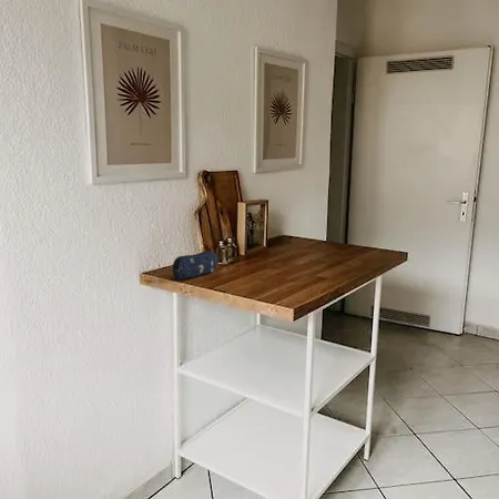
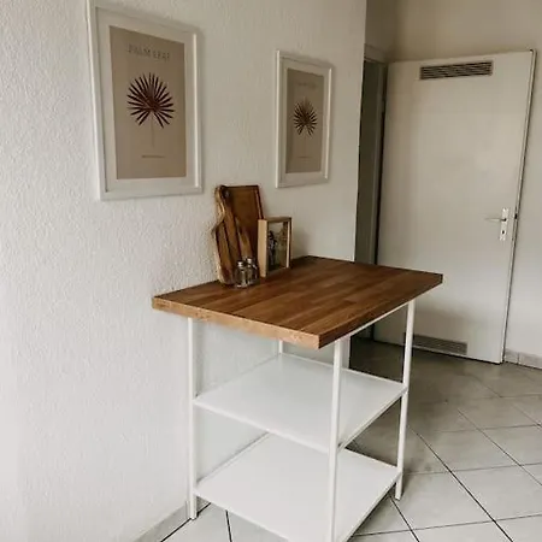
- pencil case [172,249,220,281]
